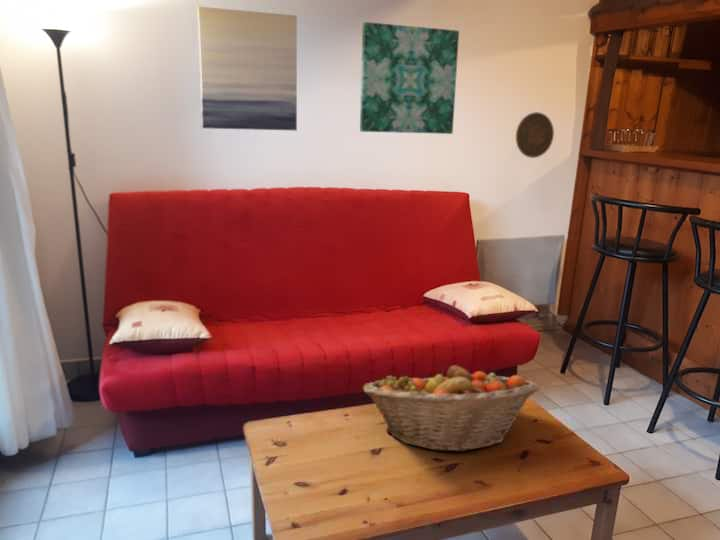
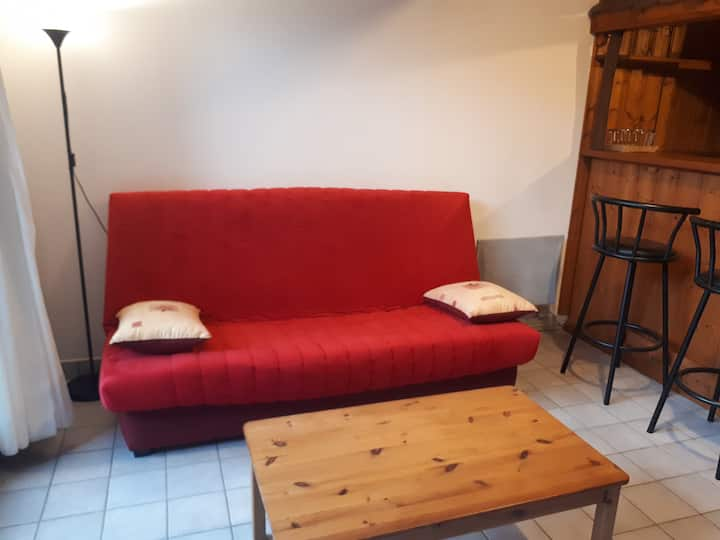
- wall art [196,6,298,132]
- fruit basket [362,364,540,453]
- wall art [359,21,460,135]
- decorative plate [515,111,555,159]
